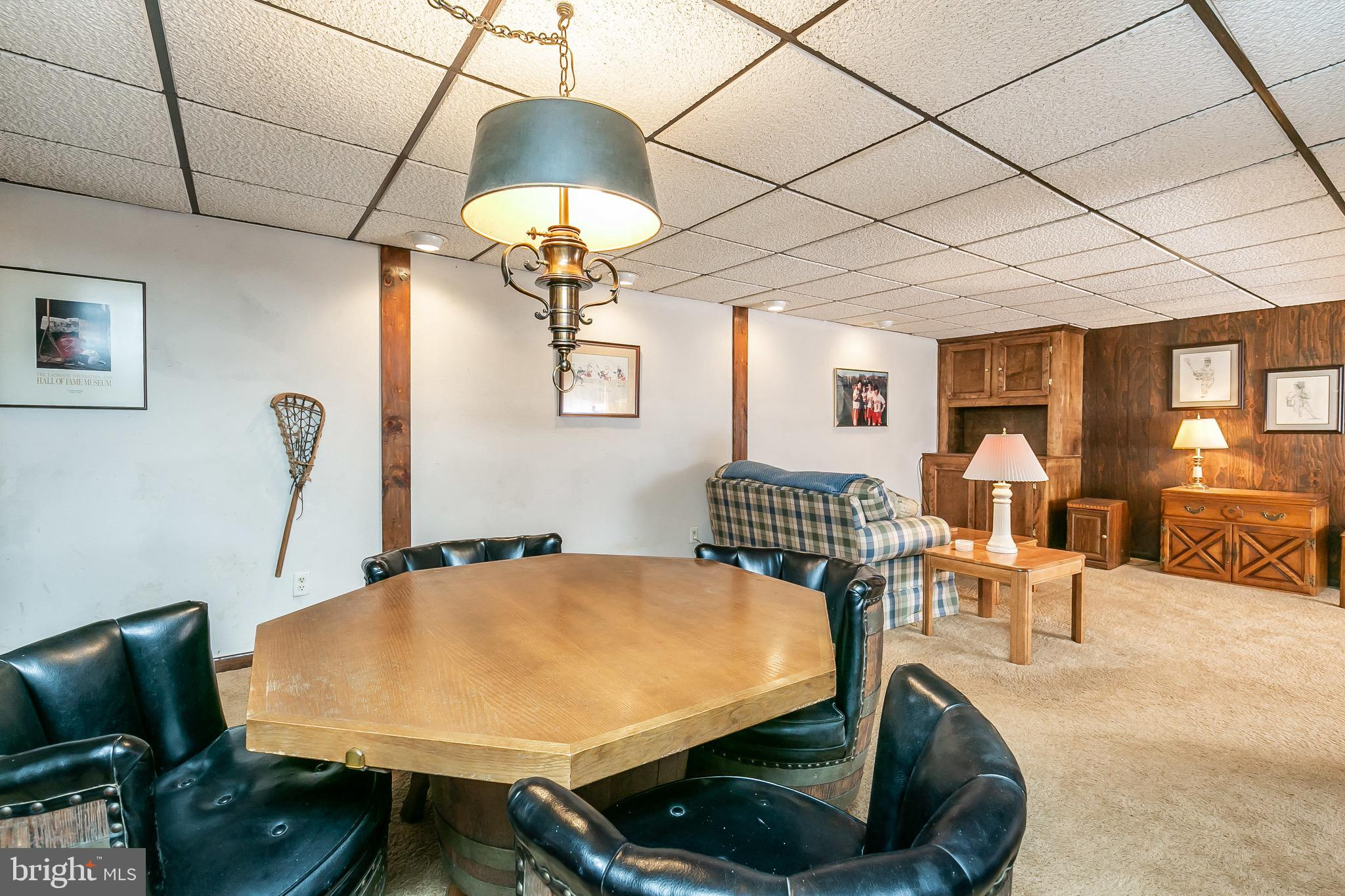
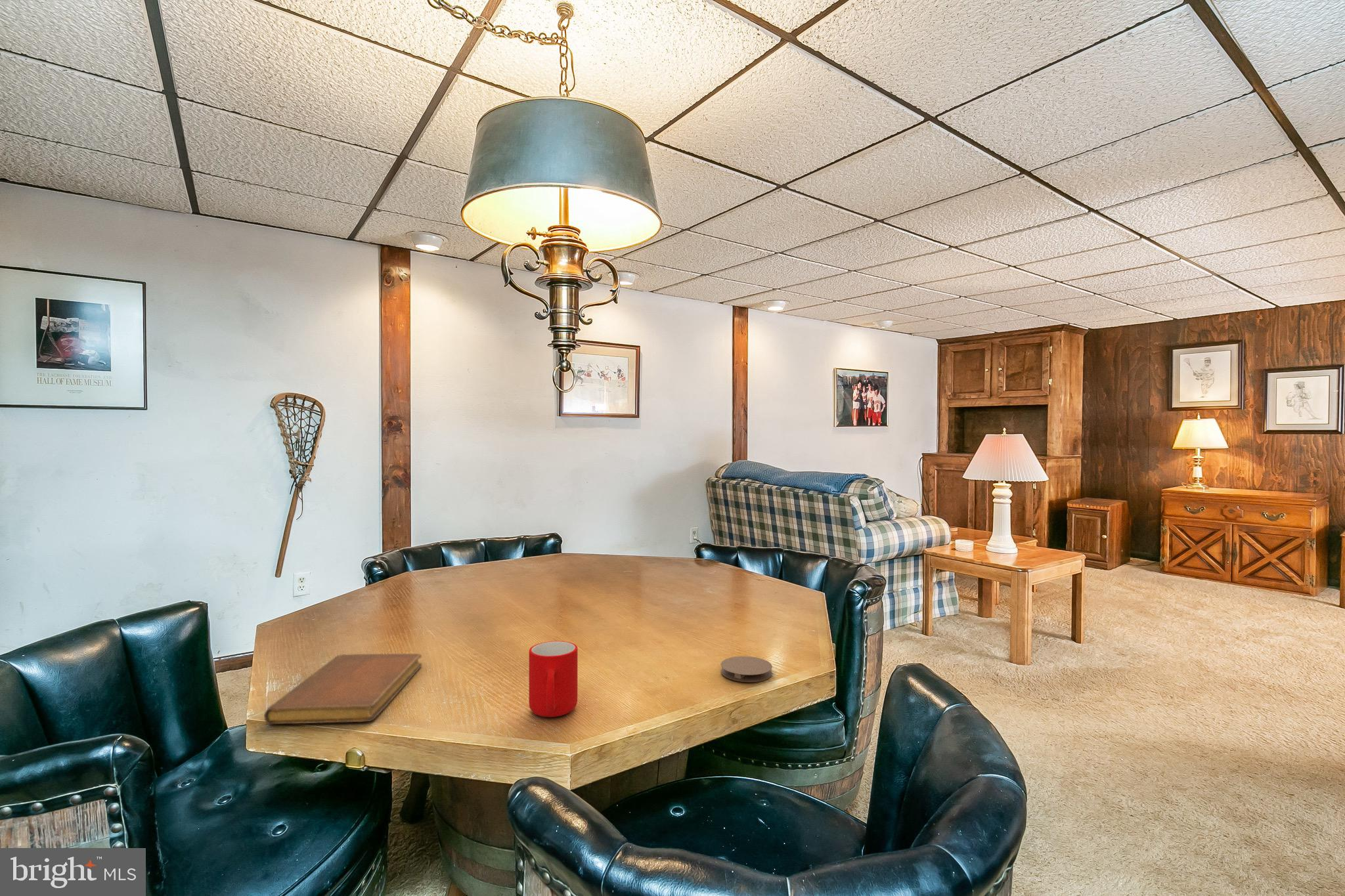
+ cup [528,641,578,717]
+ notebook [264,653,422,725]
+ coaster [720,656,773,683]
